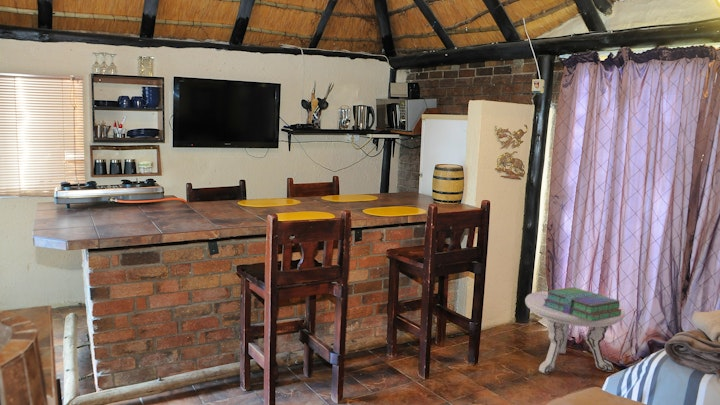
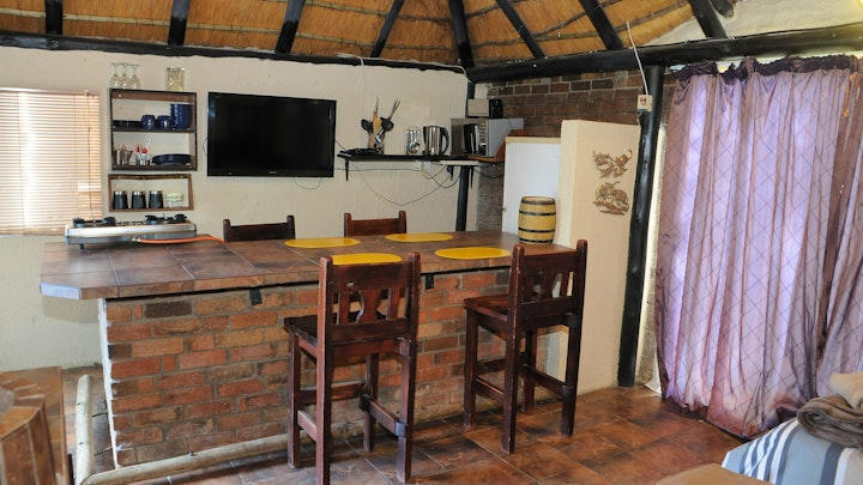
- stack of books [544,286,621,322]
- side table [524,290,626,375]
